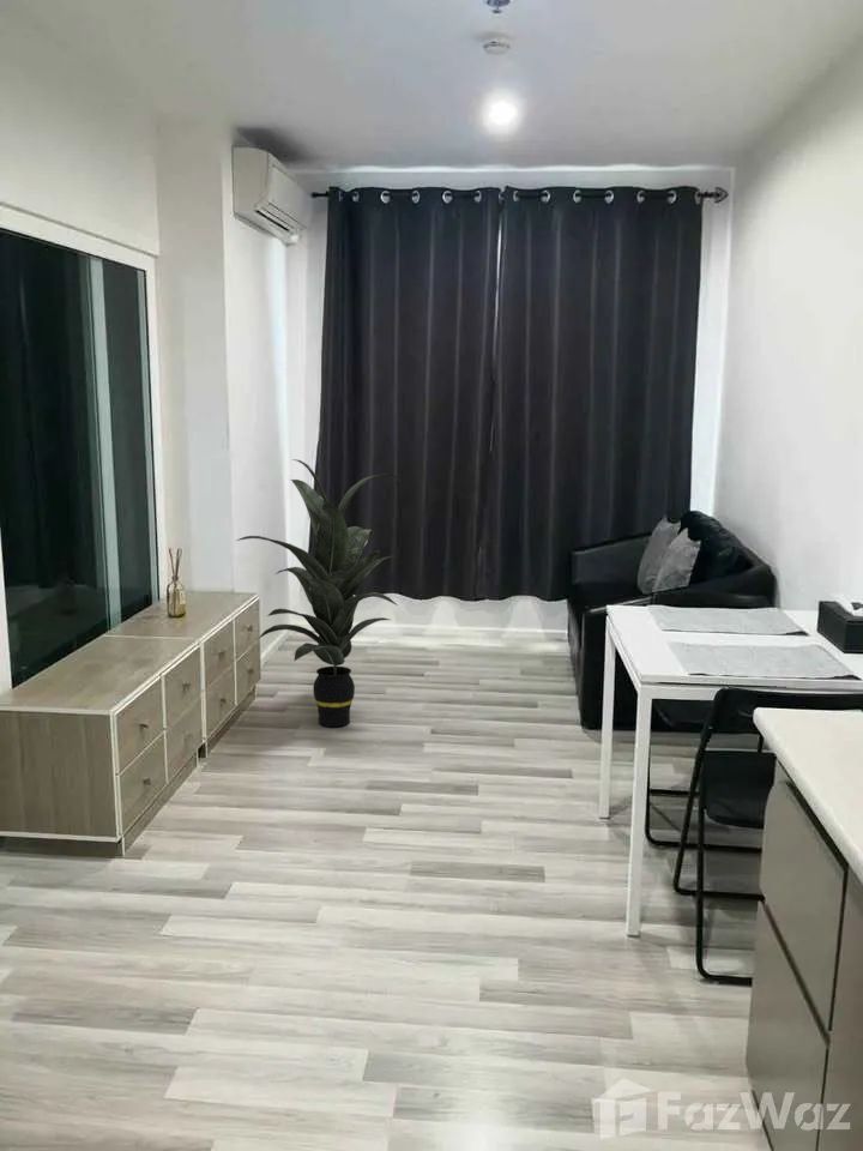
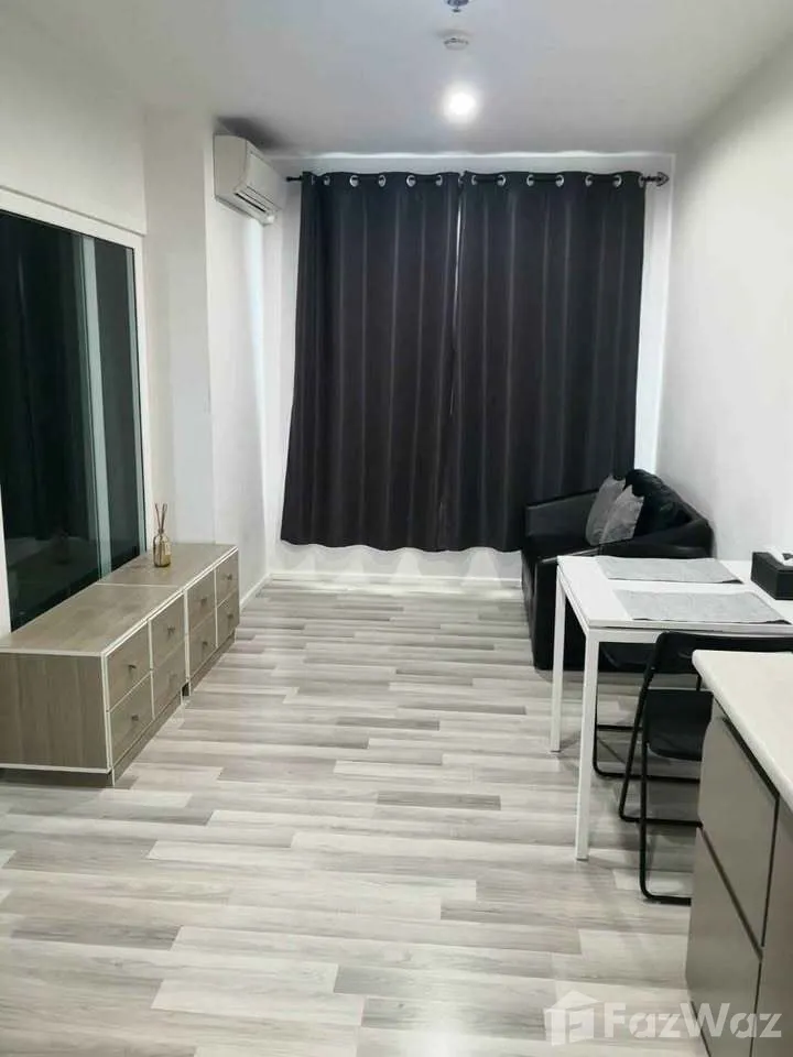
- indoor plant [235,458,402,728]
